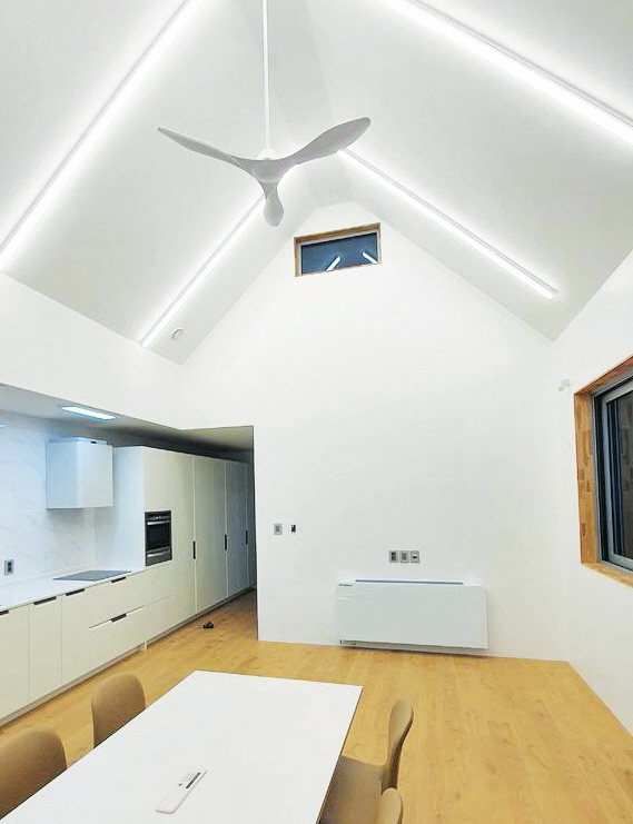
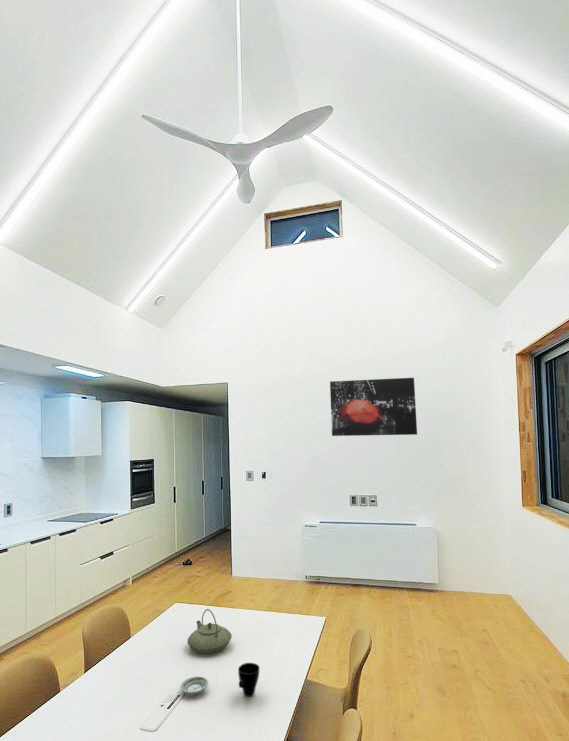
+ saucer [180,675,209,696]
+ teapot [186,608,233,655]
+ wall art [329,377,418,437]
+ cup [237,662,260,698]
